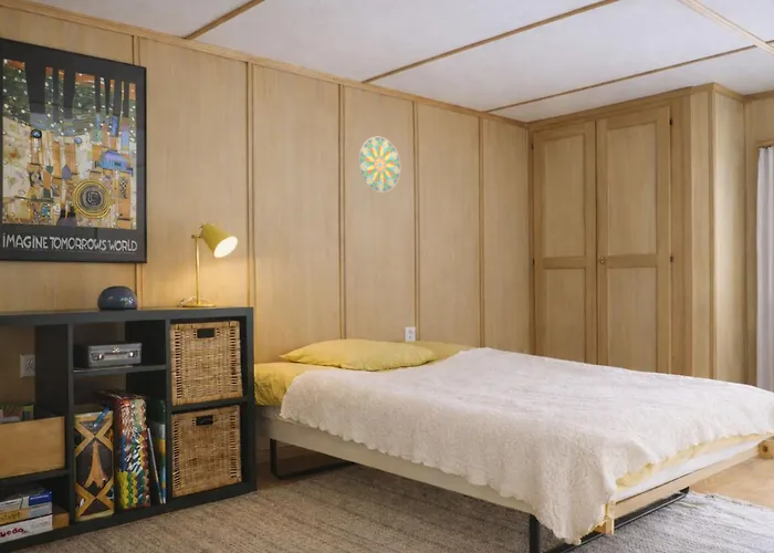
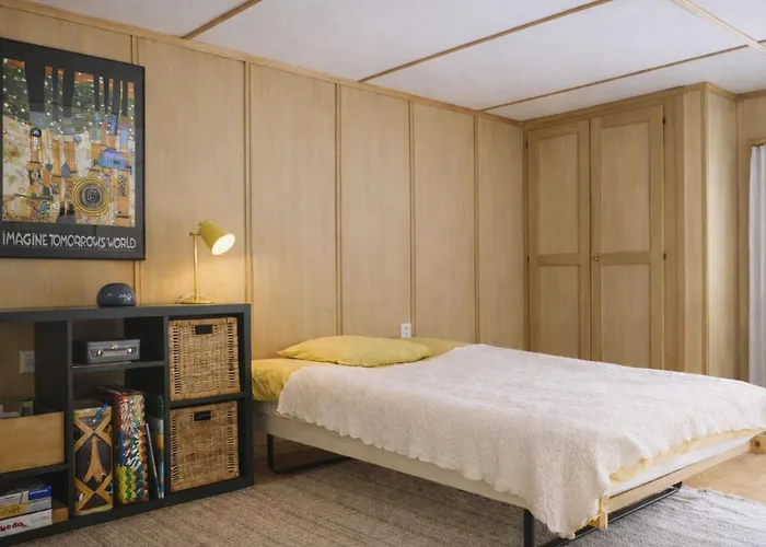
- decorative plate [357,136,401,194]
